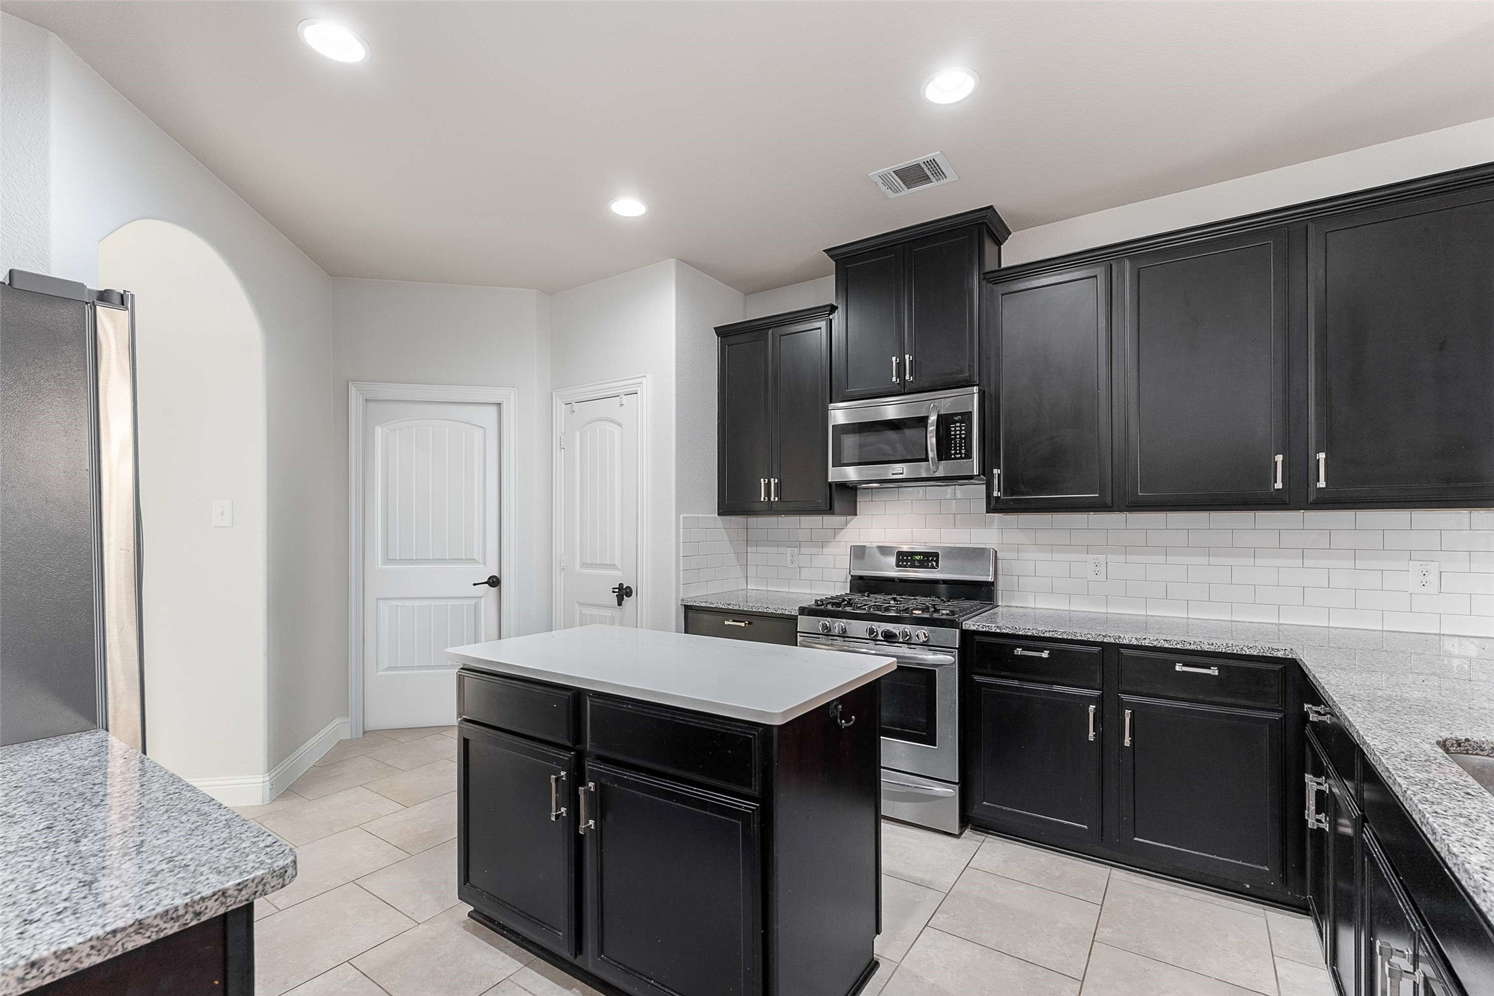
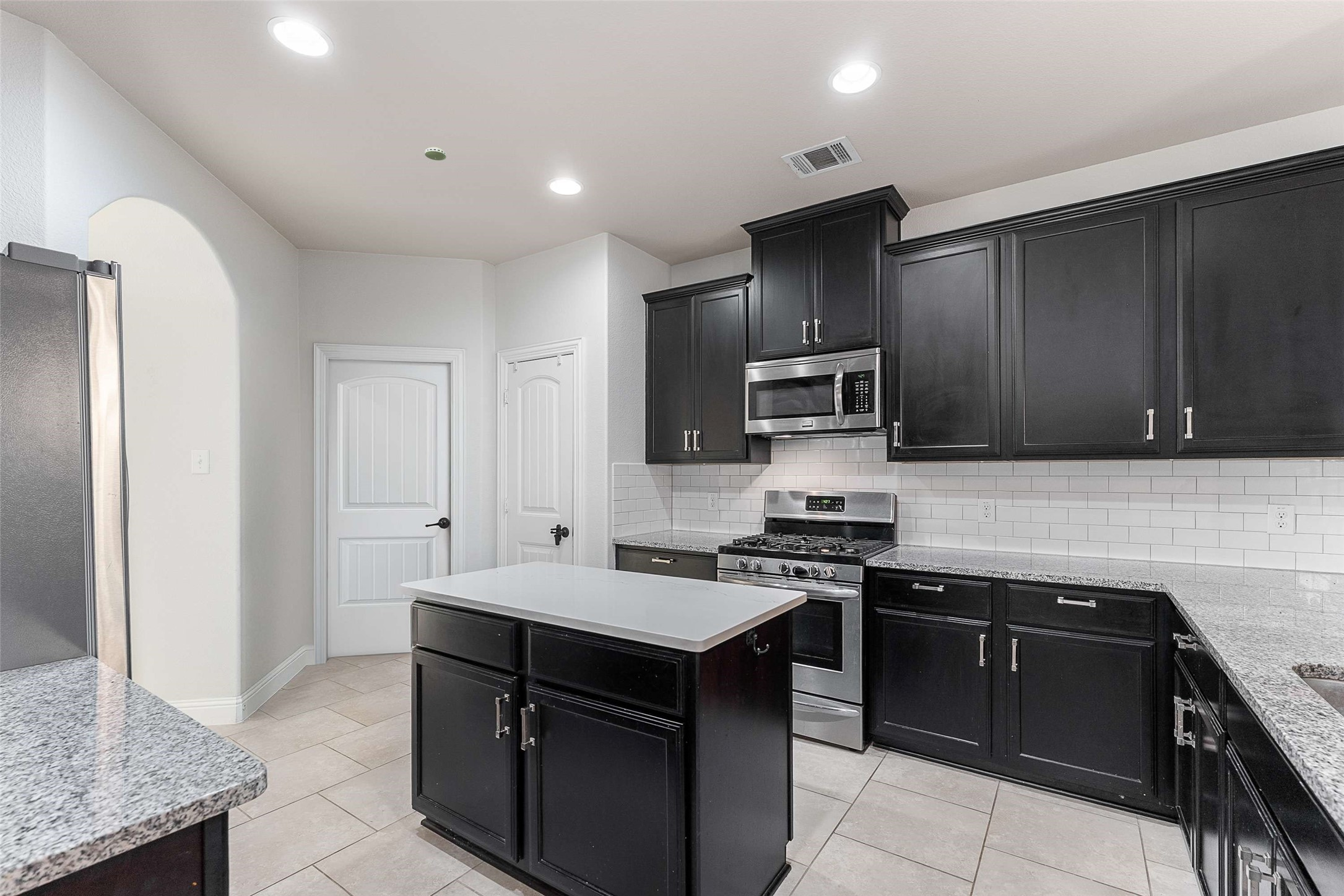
+ smoke detector [424,147,447,161]
